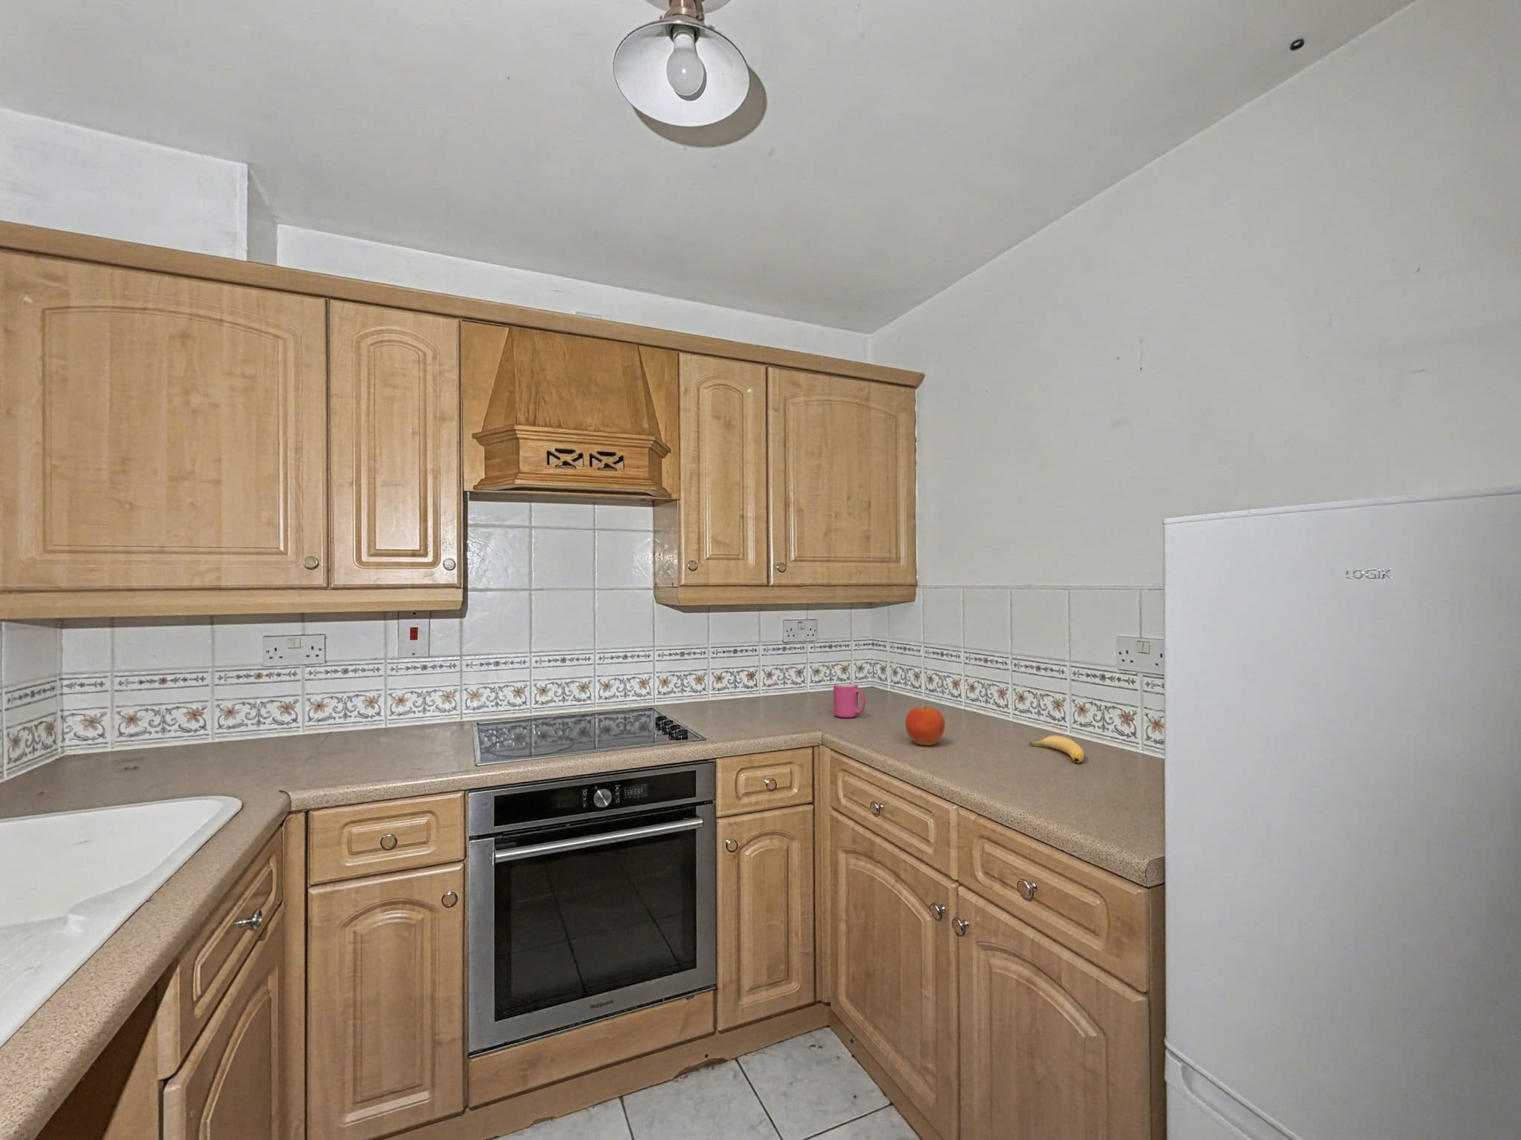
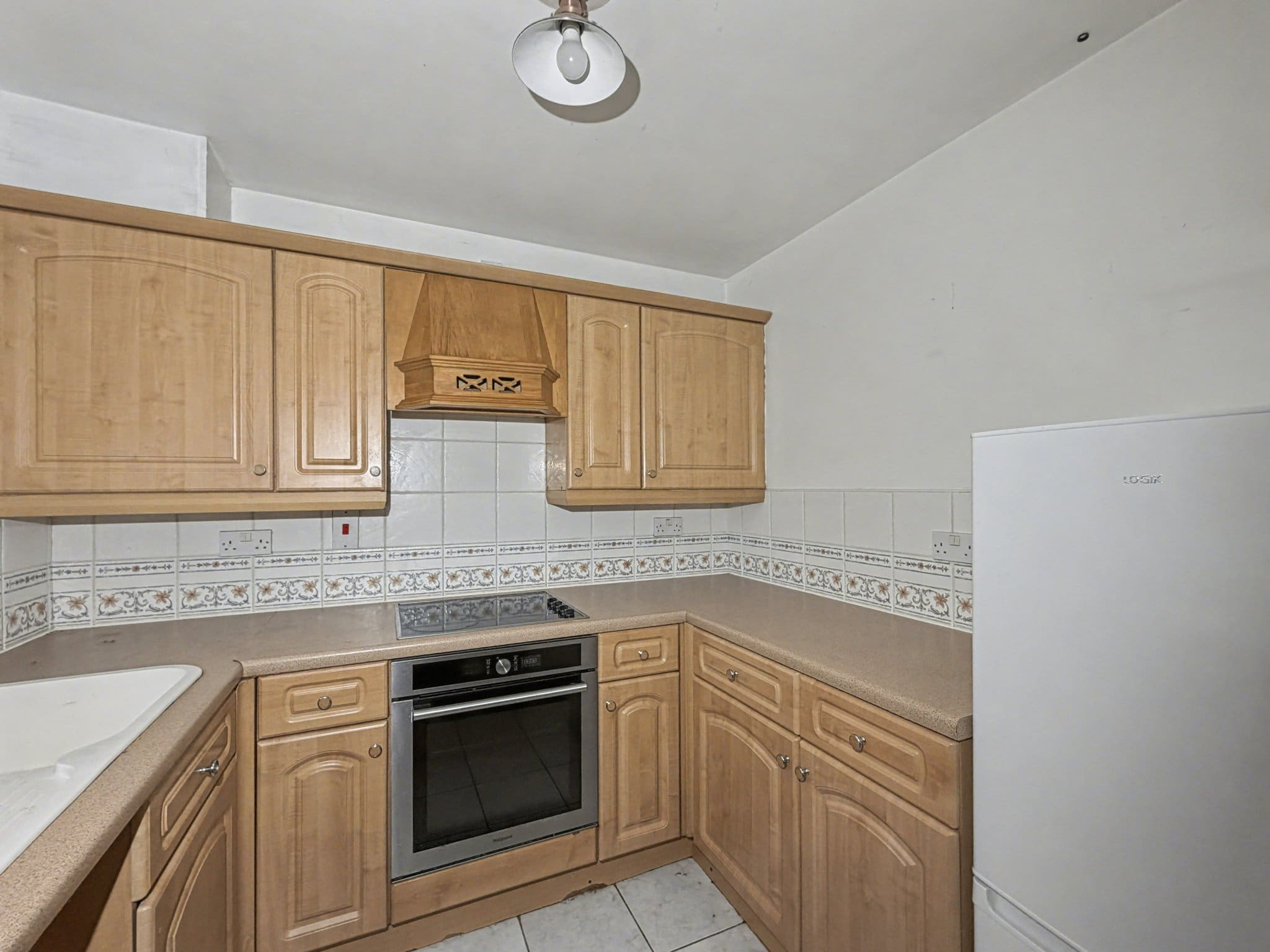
- banana [1028,735,1085,764]
- mug [832,683,866,718]
- fruit [904,705,945,746]
